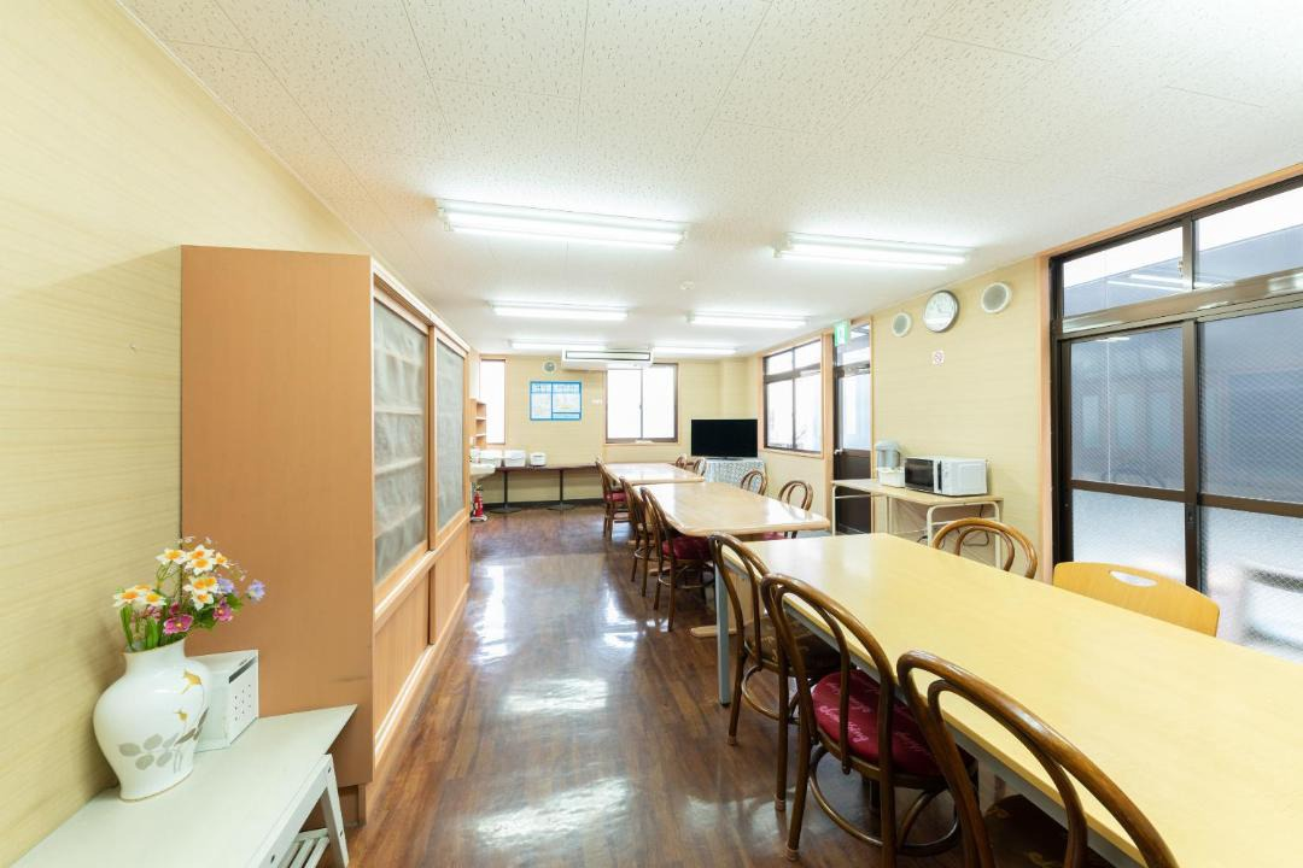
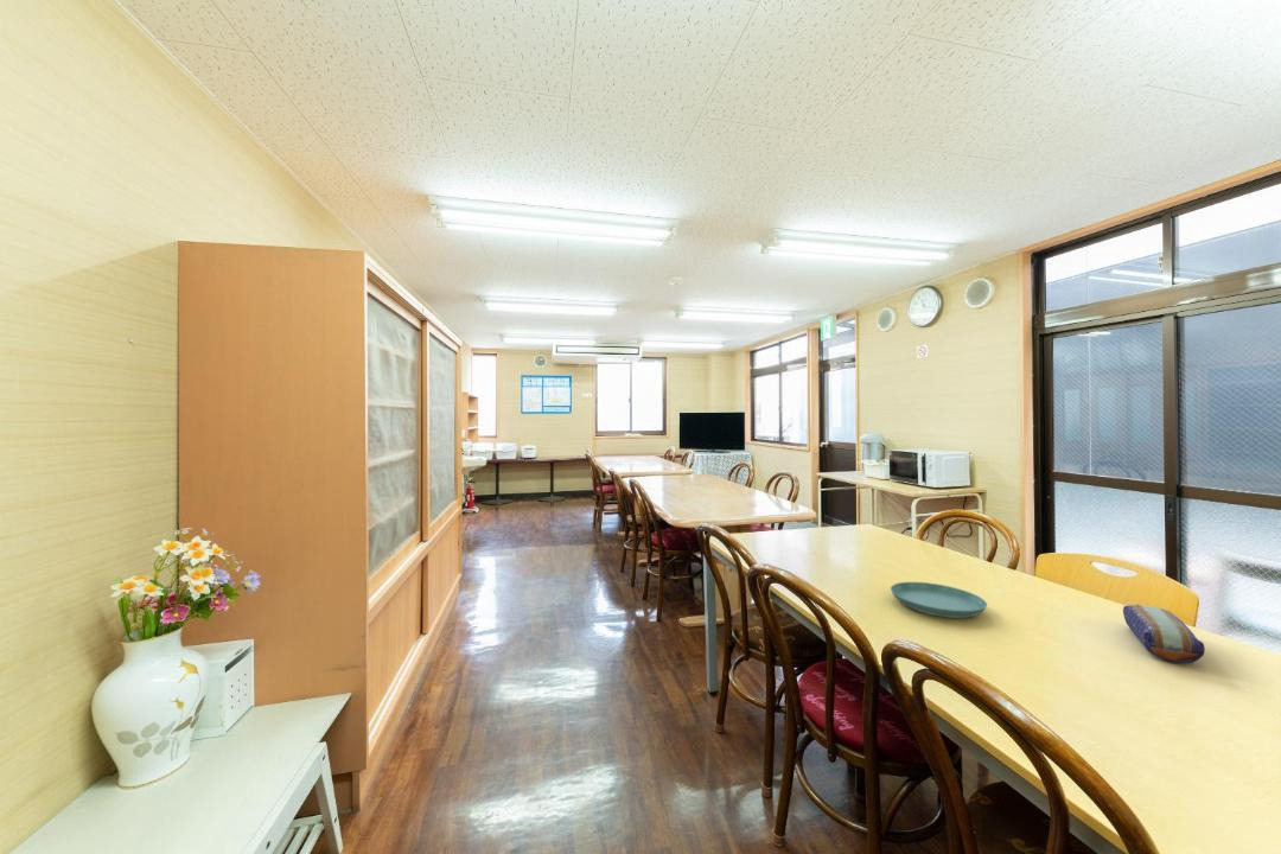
+ saucer [890,581,988,619]
+ pencil case [1122,604,1206,664]
